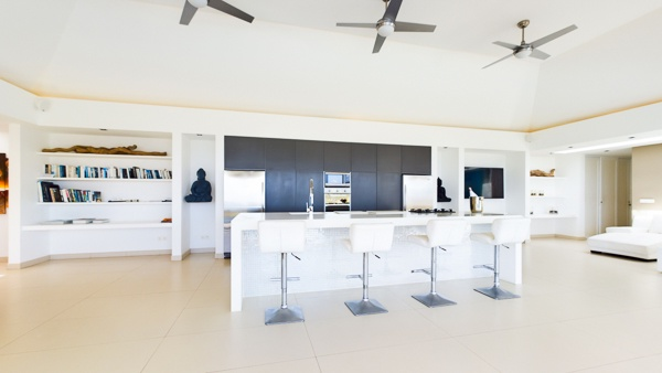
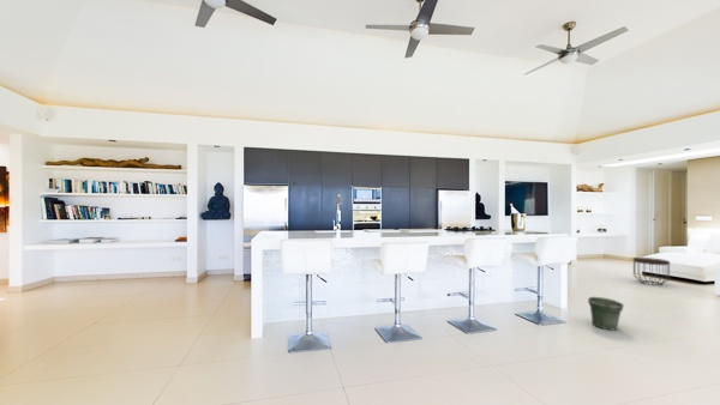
+ side table [632,256,671,286]
+ flower pot [587,296,625,332]
